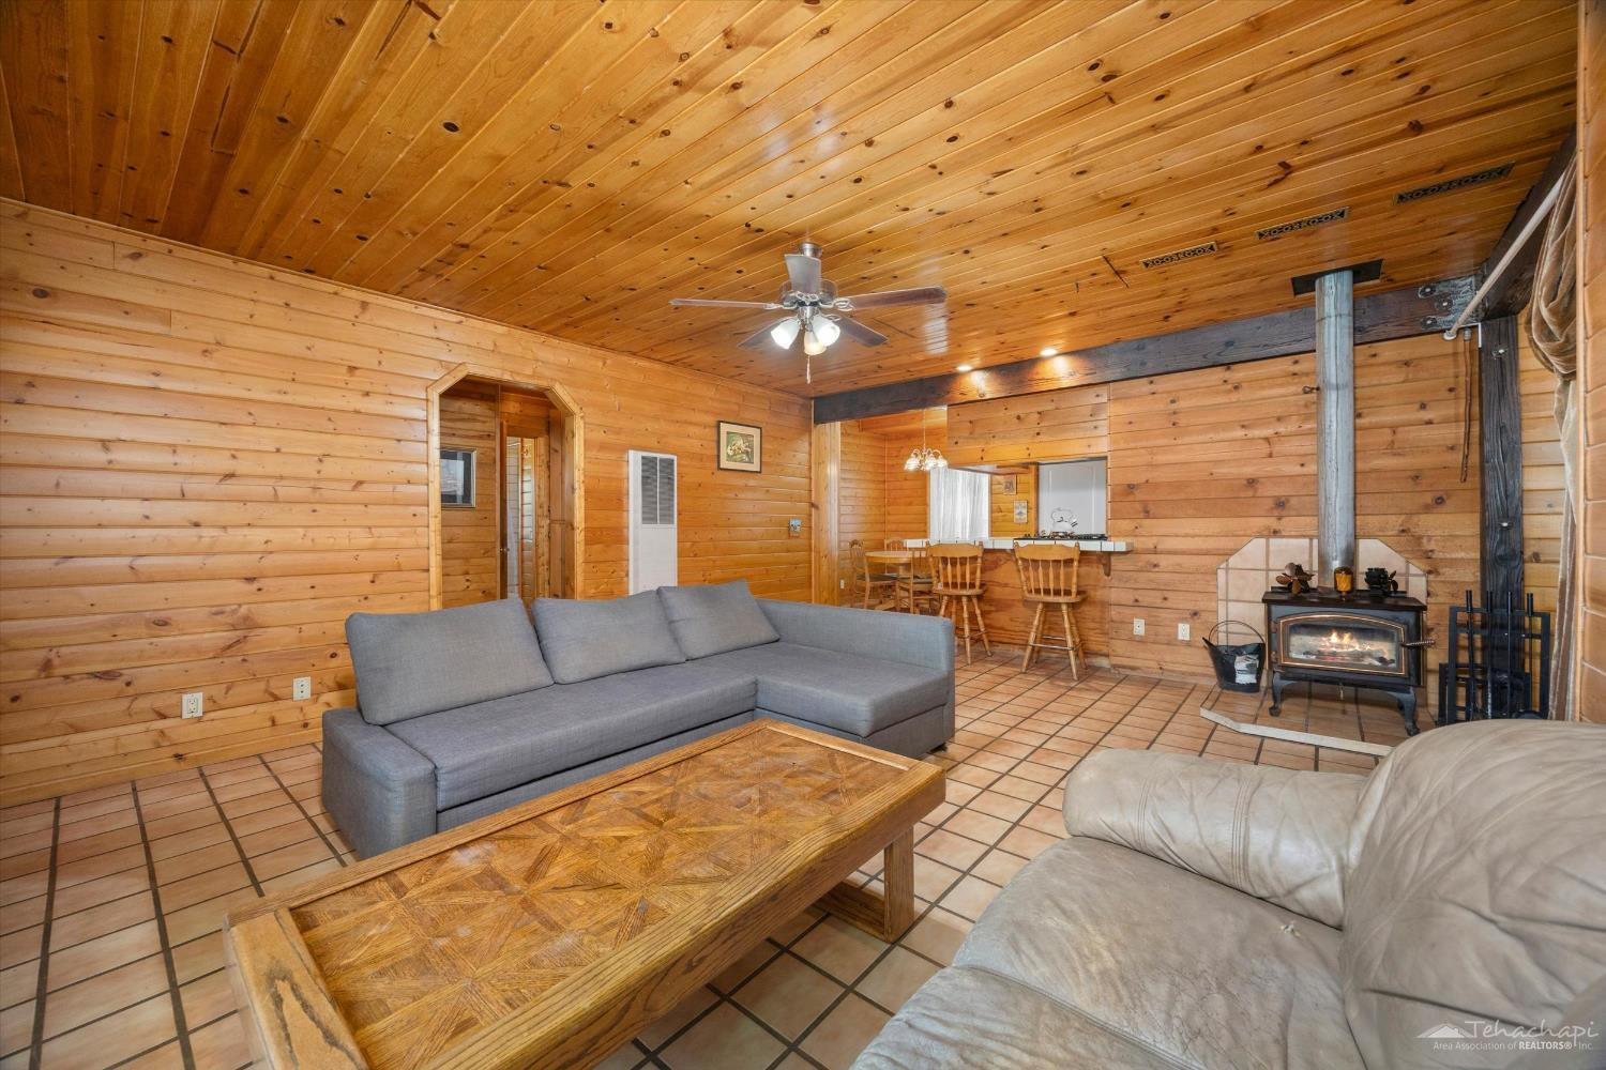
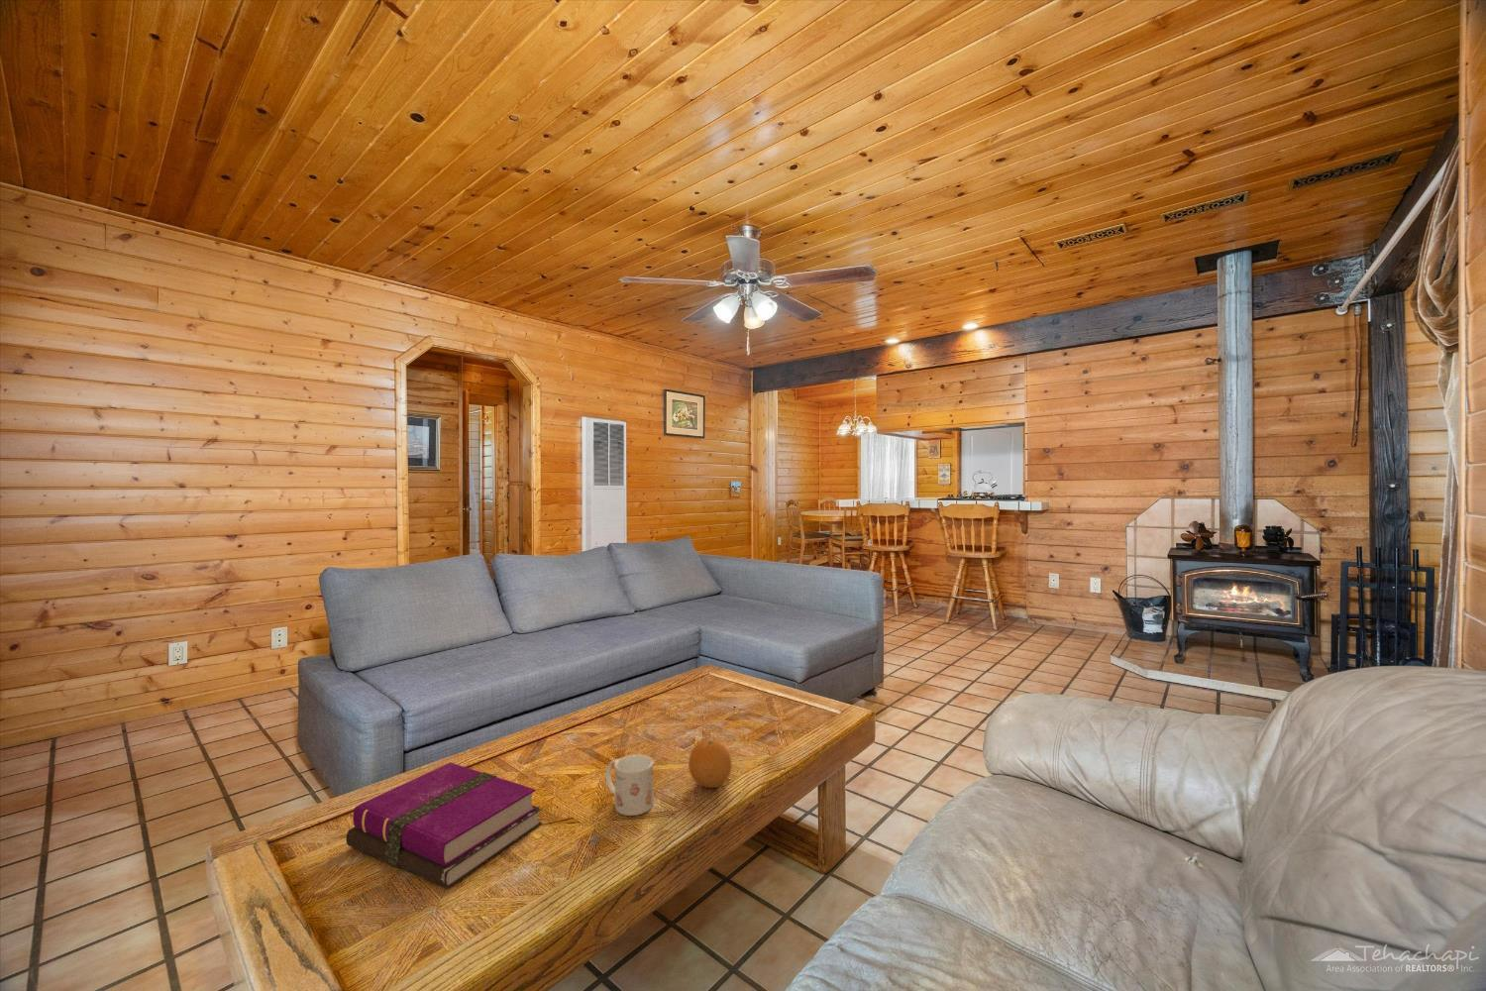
+ fruit [688,739,733,789]
+ mug [605,753,653,816]
+ hardback book [345,761,543,889]
